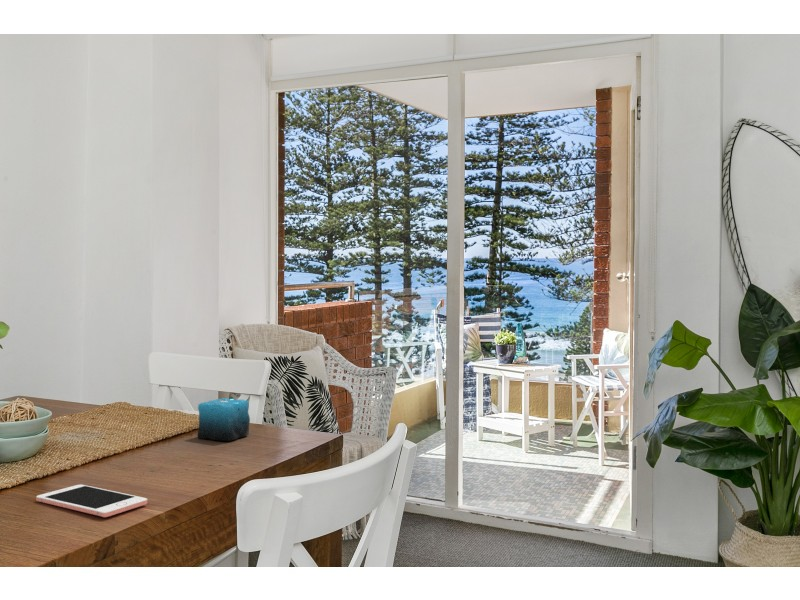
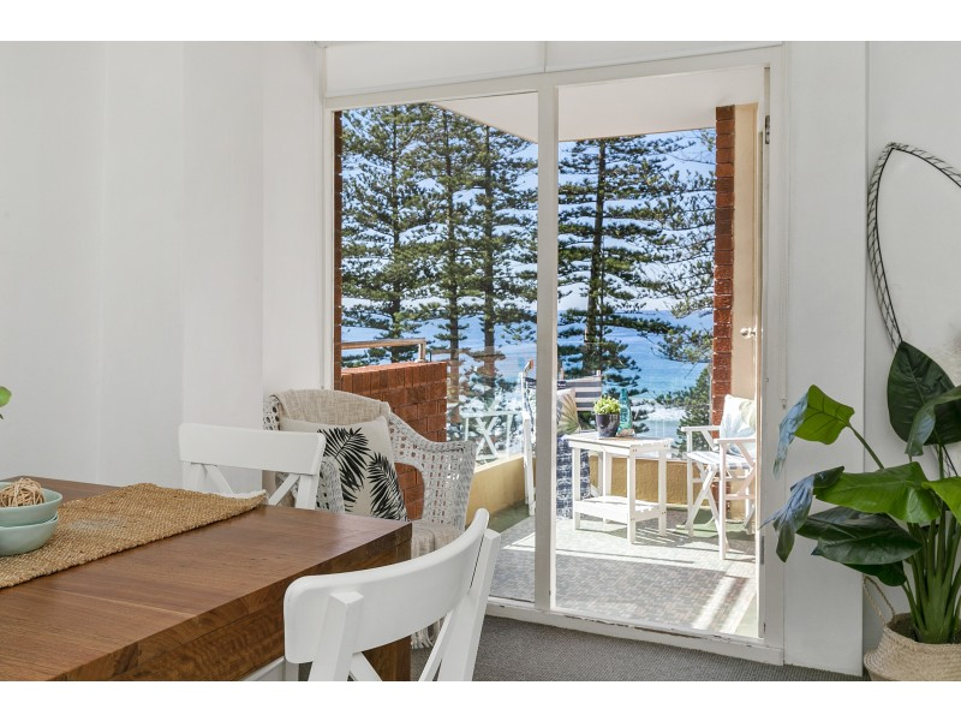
- cell phone [35,484,148,518]
- candle [196,394,251,442]
